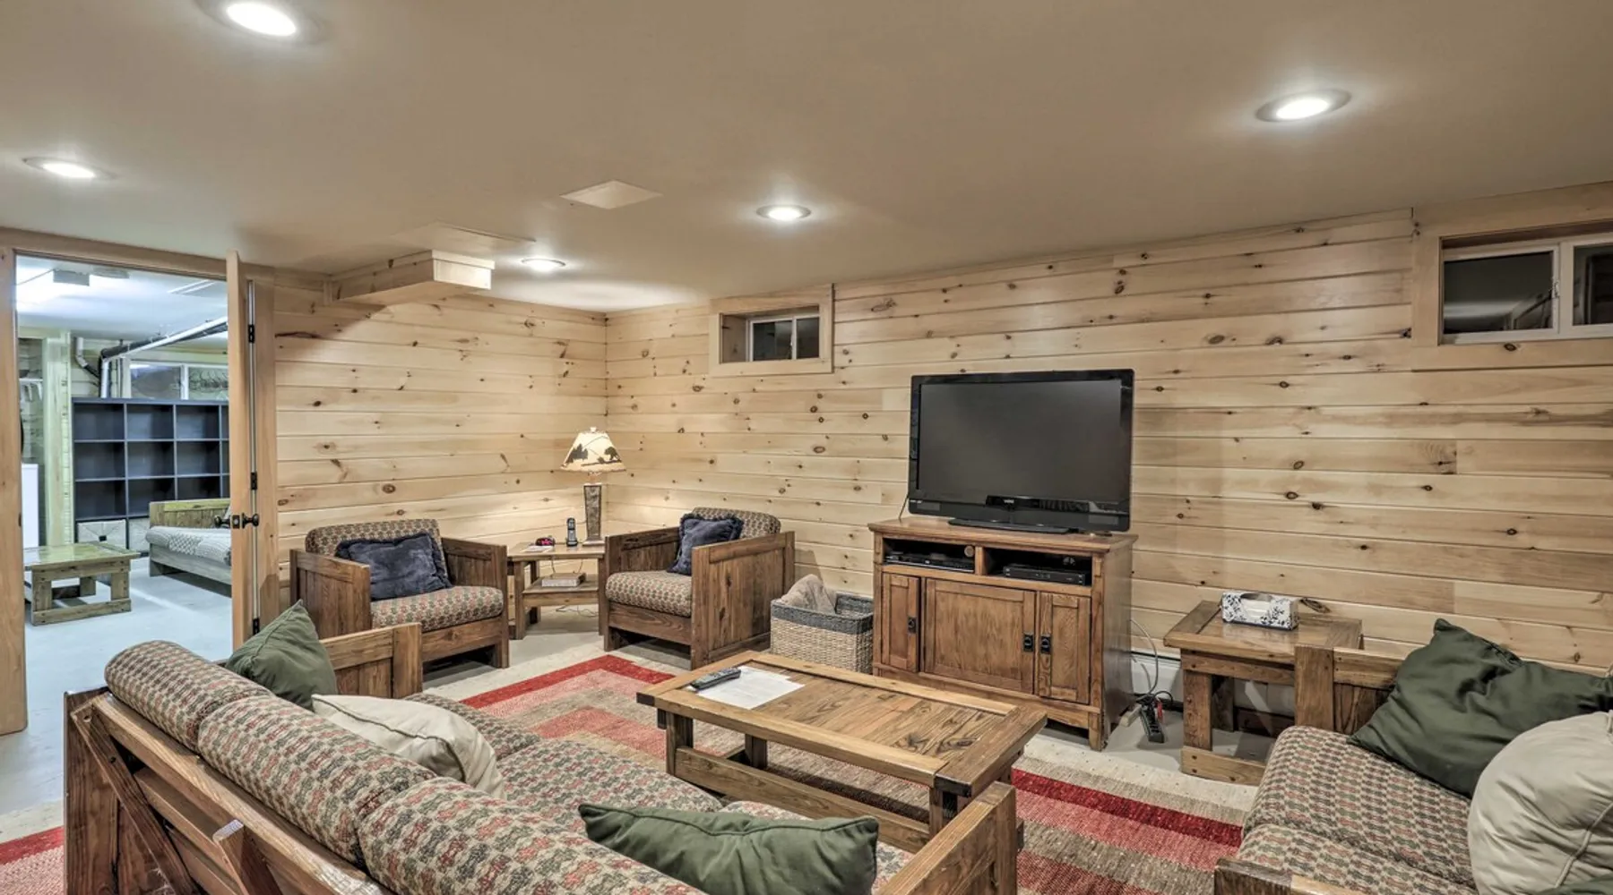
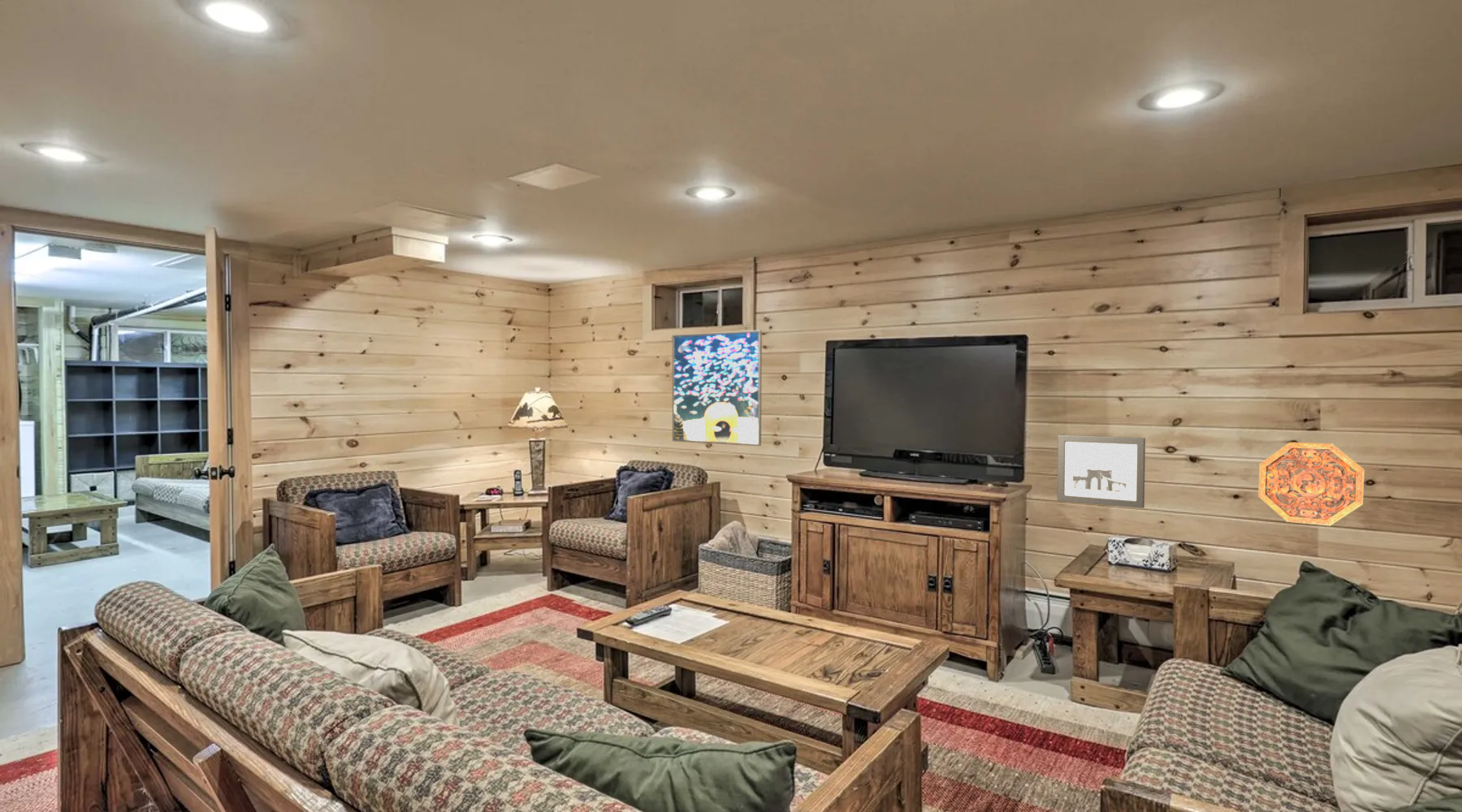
+ decorative platter [1257,442,1365,527]
+ wall art [1057,434,1146,509]
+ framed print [672,330,763,447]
